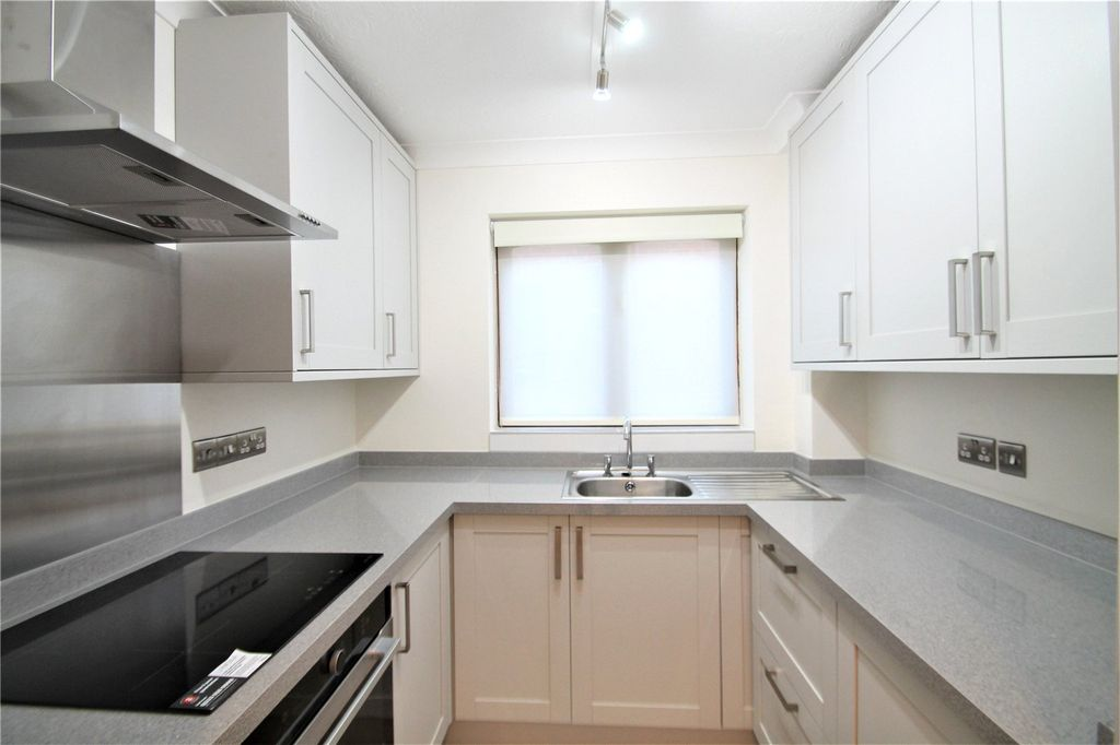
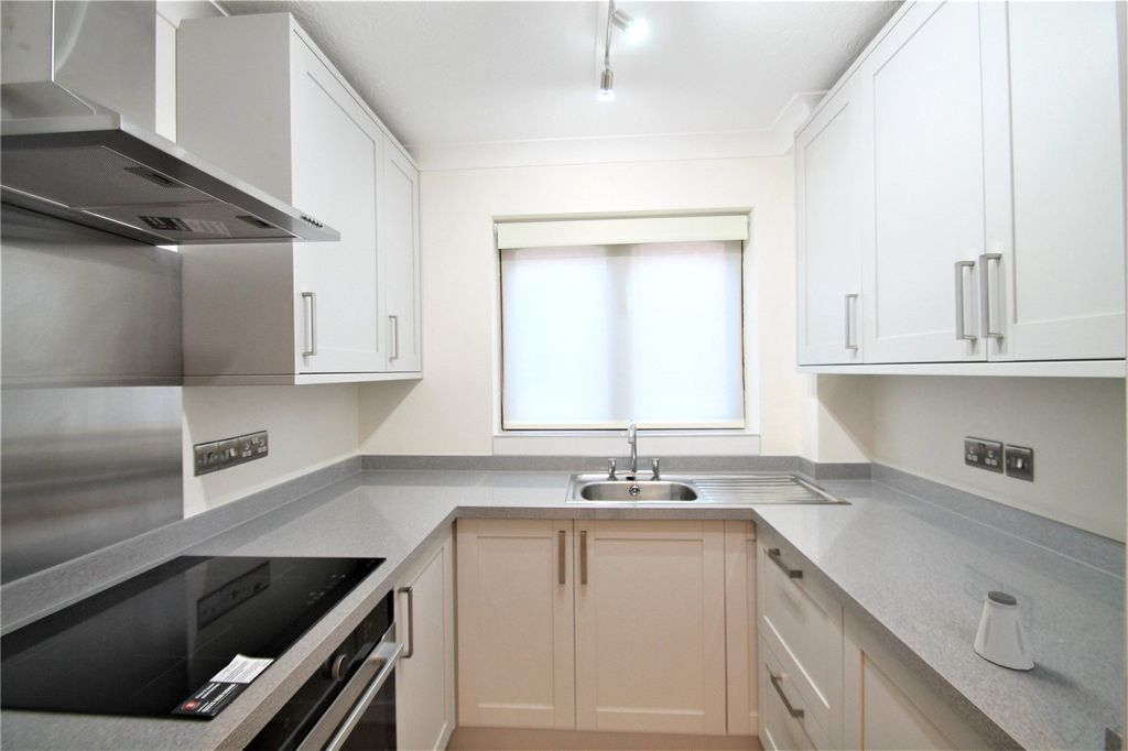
+ saltshaker [973,590,1035,671]
